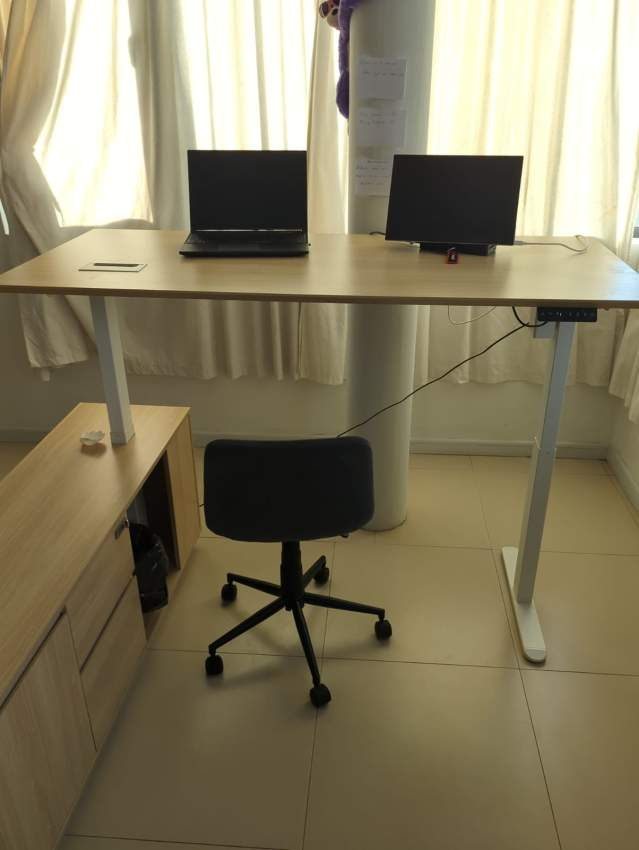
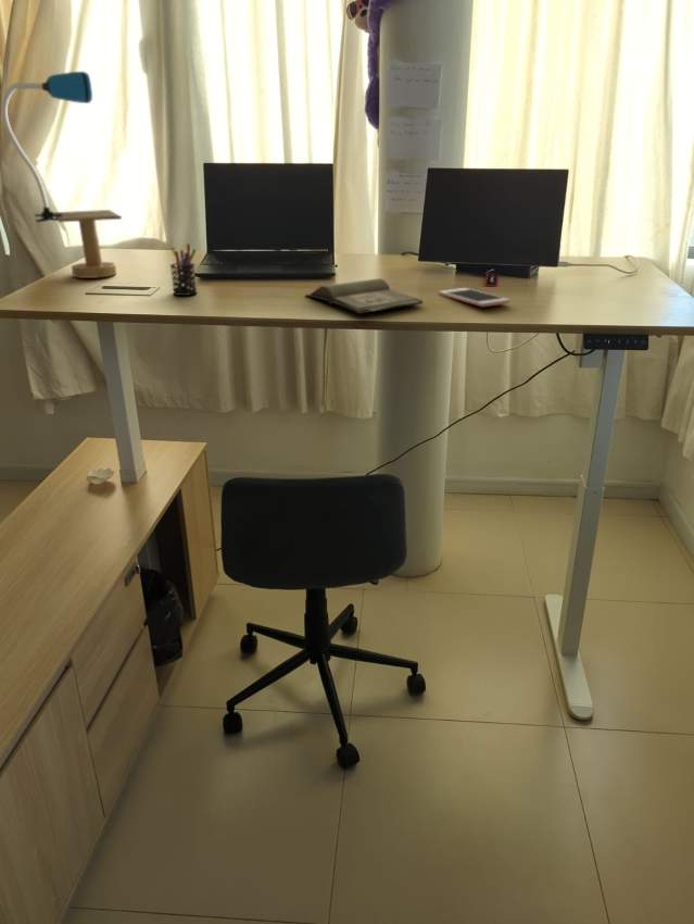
+ pen holder [169,242,198,297]
+ desk lamp [0,71,123,279]
+ cell phone [438,287,510,308]
+ hardback book [304,277,425,315]
